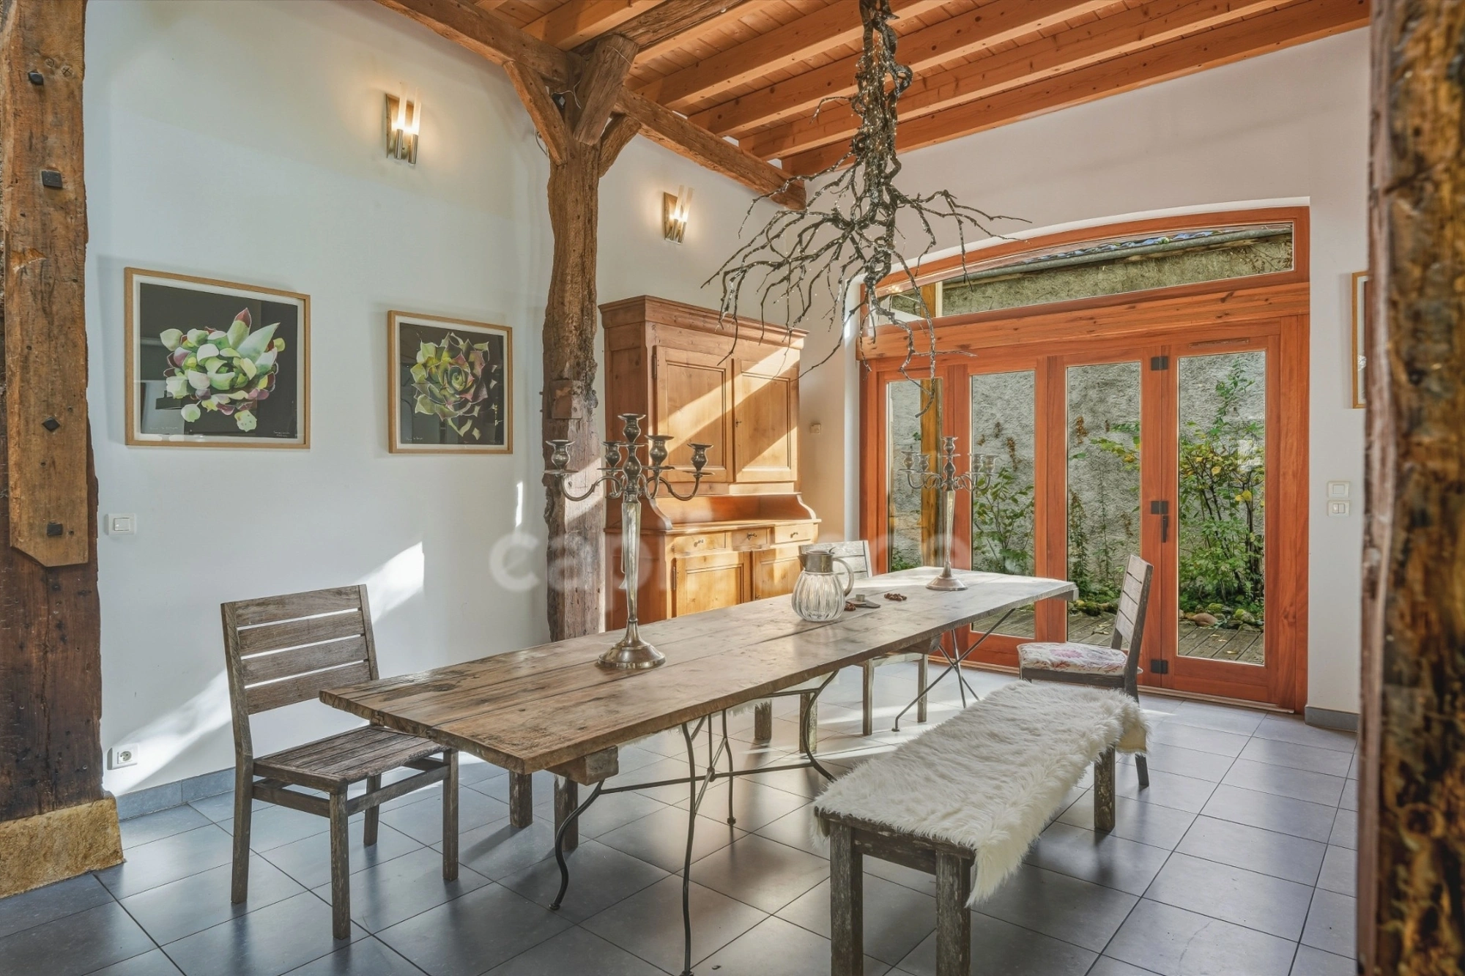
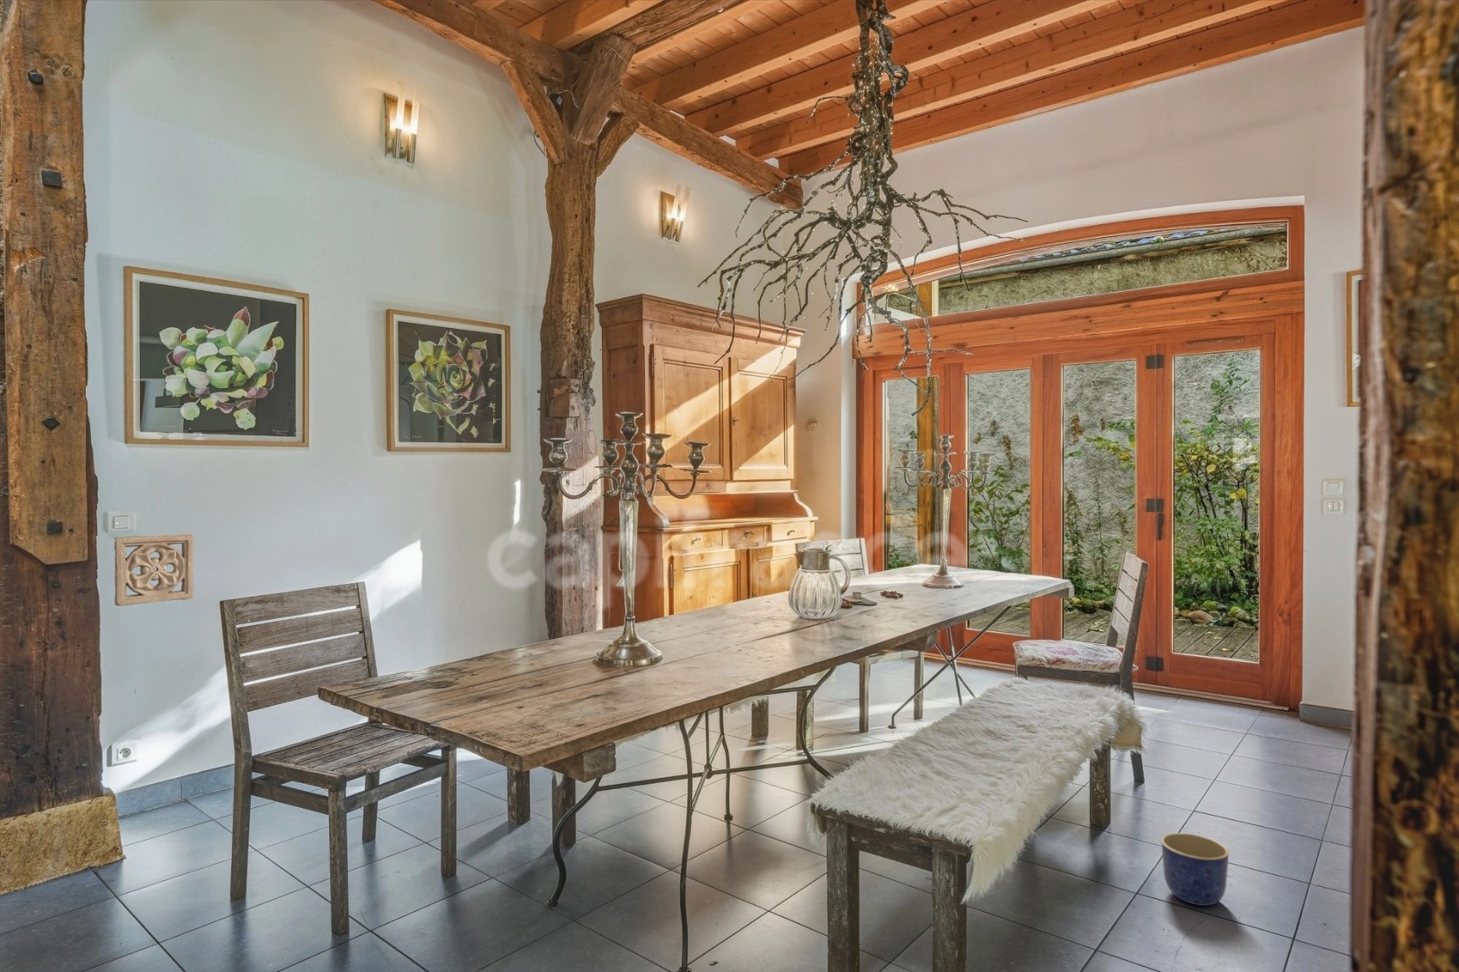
+ wall ornament [114,534,194,606]
+ planter [1161,833,1230,907]
